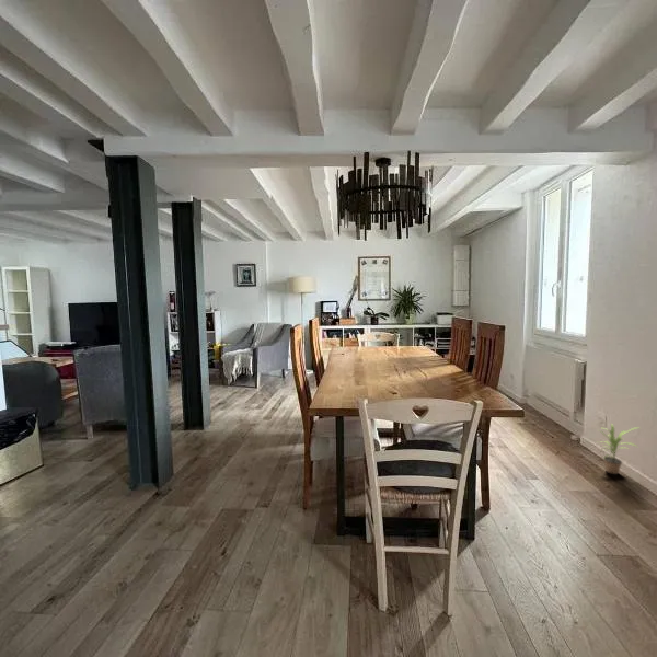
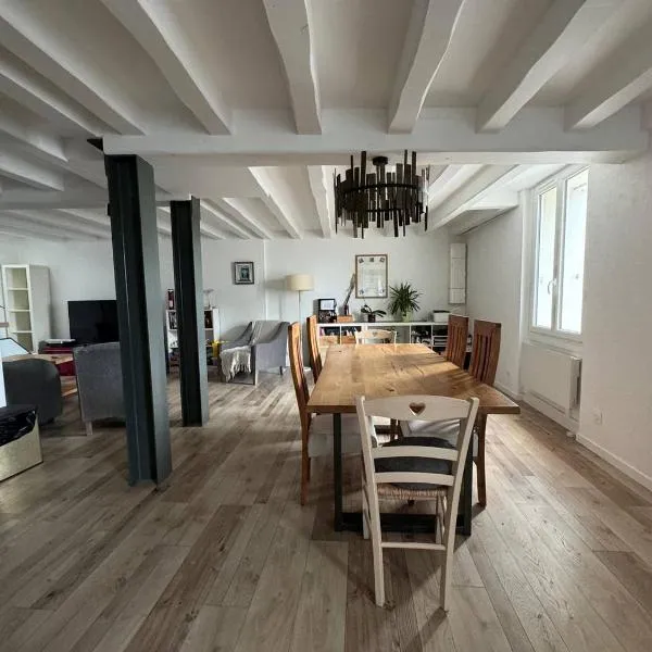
- potted plant [597,423,641,475]
